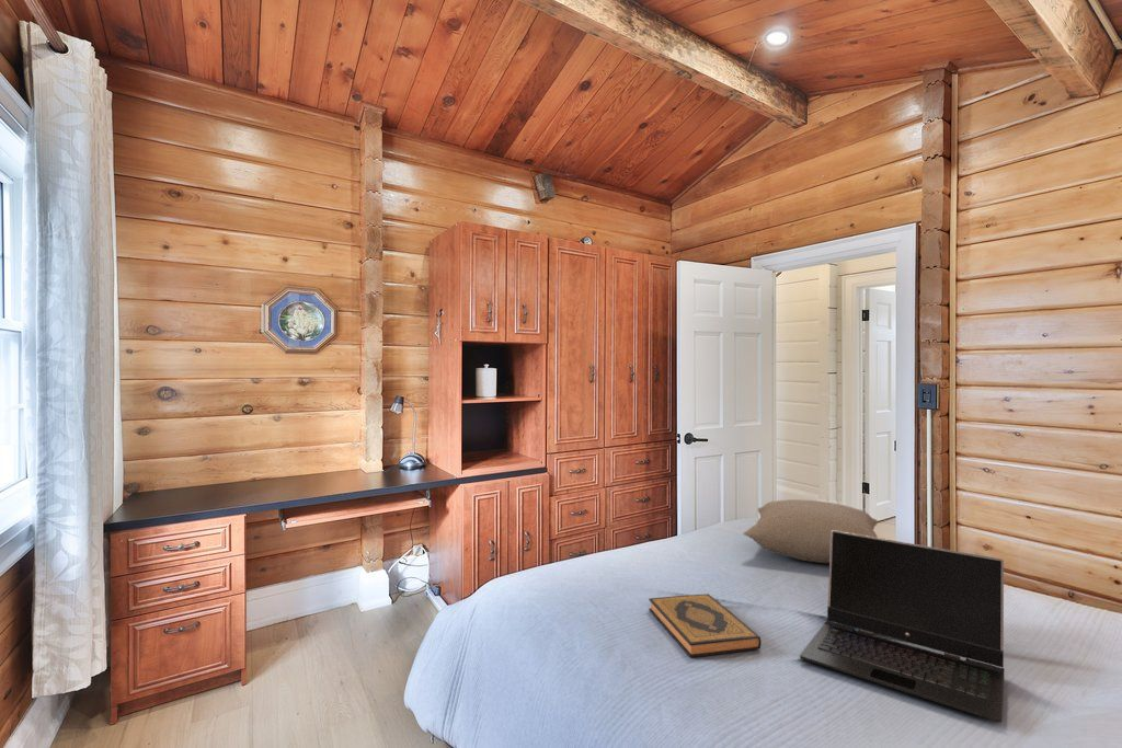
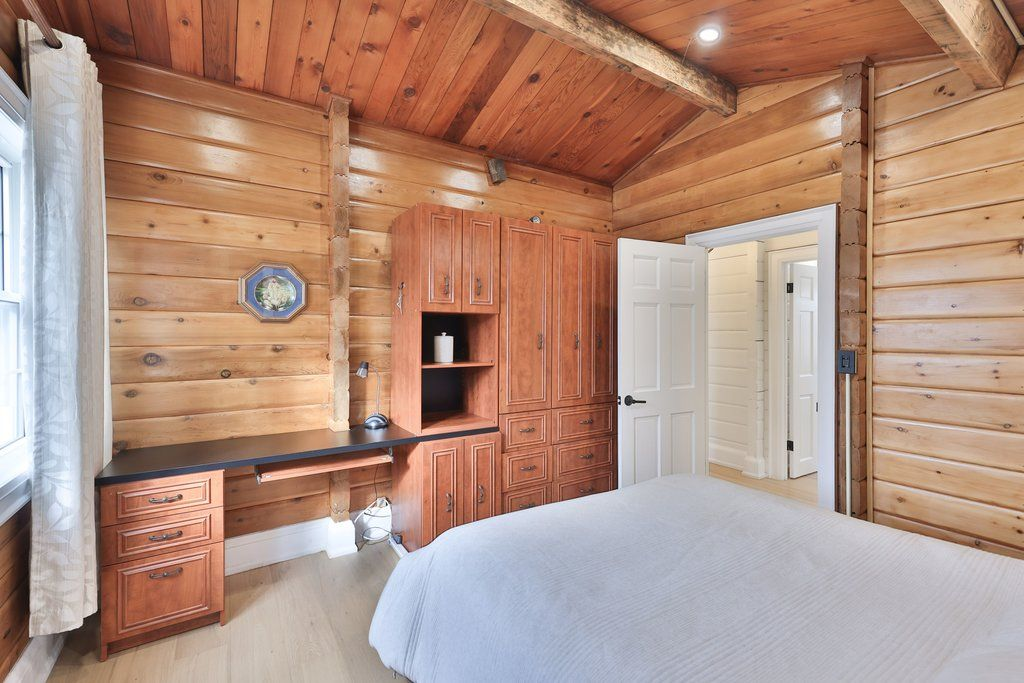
- laptop computer [799,530,1005,724]
- pillow [742,498,879,564]
- hardback book [648,592,763,658]
